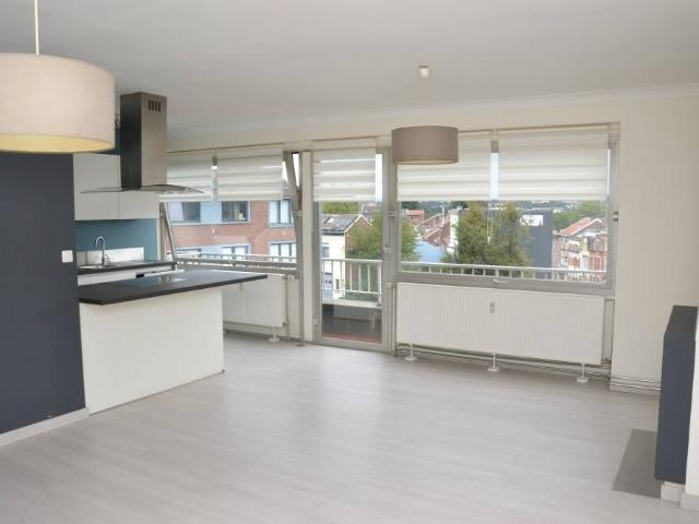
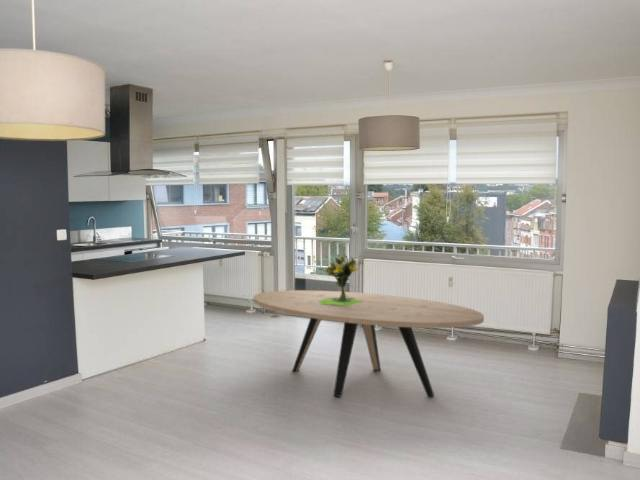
+ bouquet [318,253,362,307]
+ dining table [252,289,485,398]
